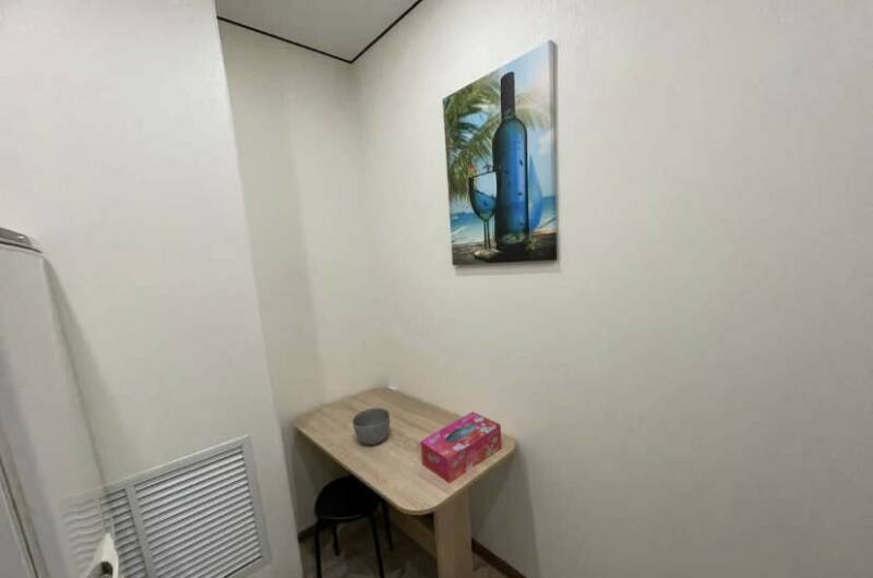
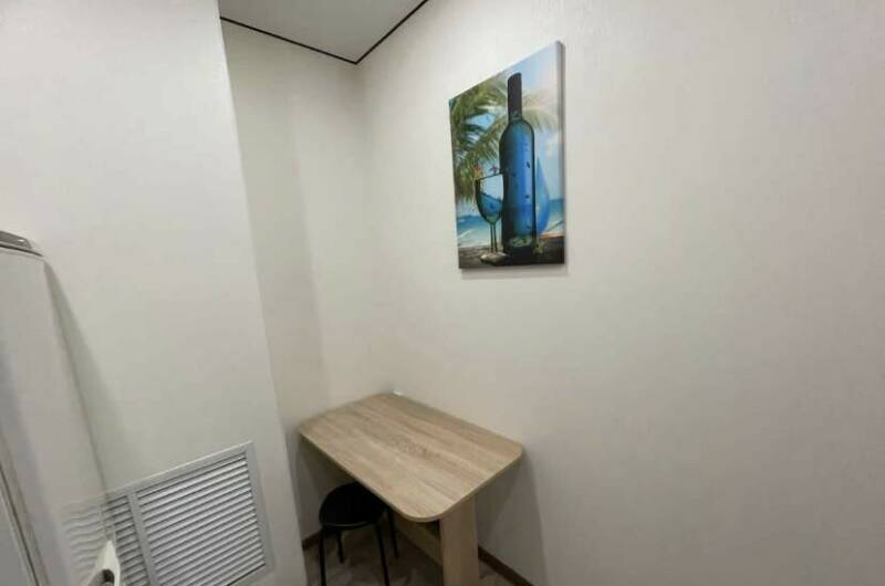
- tissue box [419,411,503,484]
- bowl [351,407,391,446]
